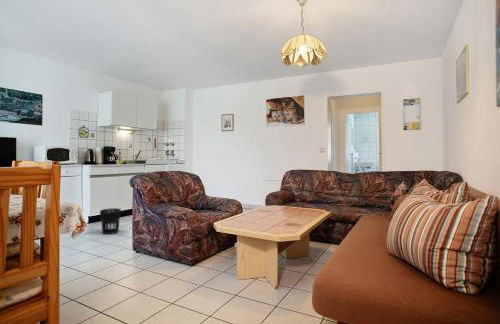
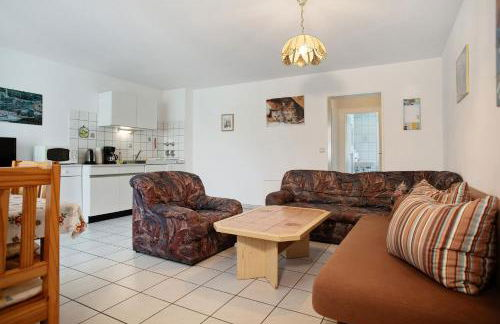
- wastebasket [99,207,122,235]
